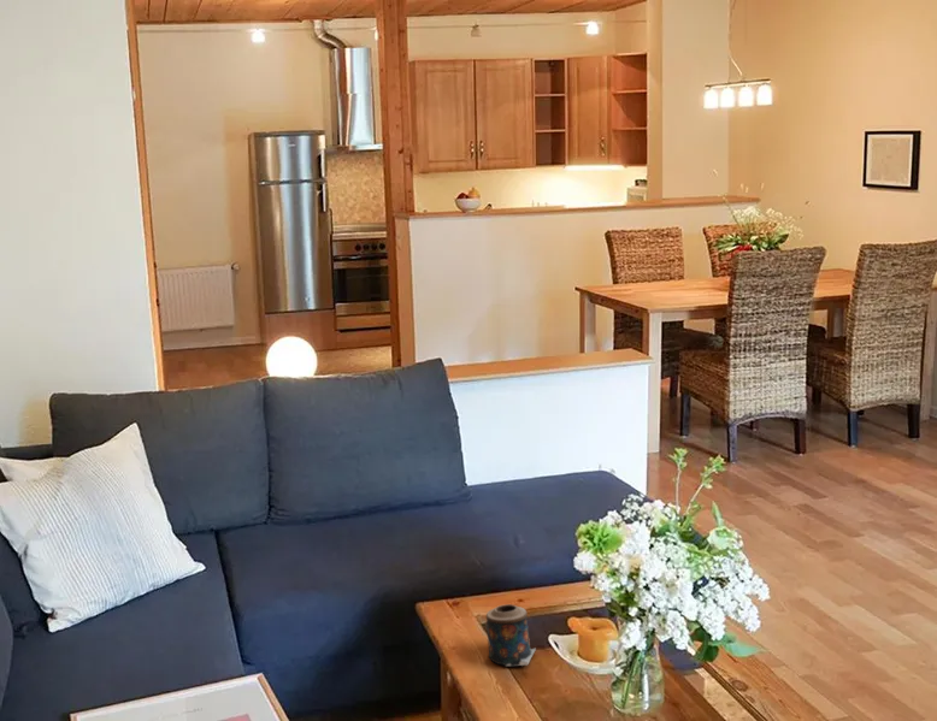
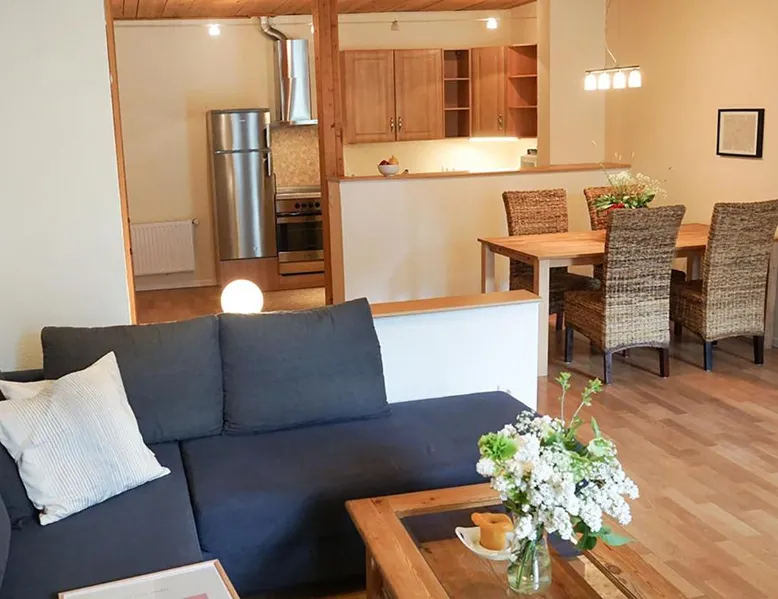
- candle [485,603,537,667]
